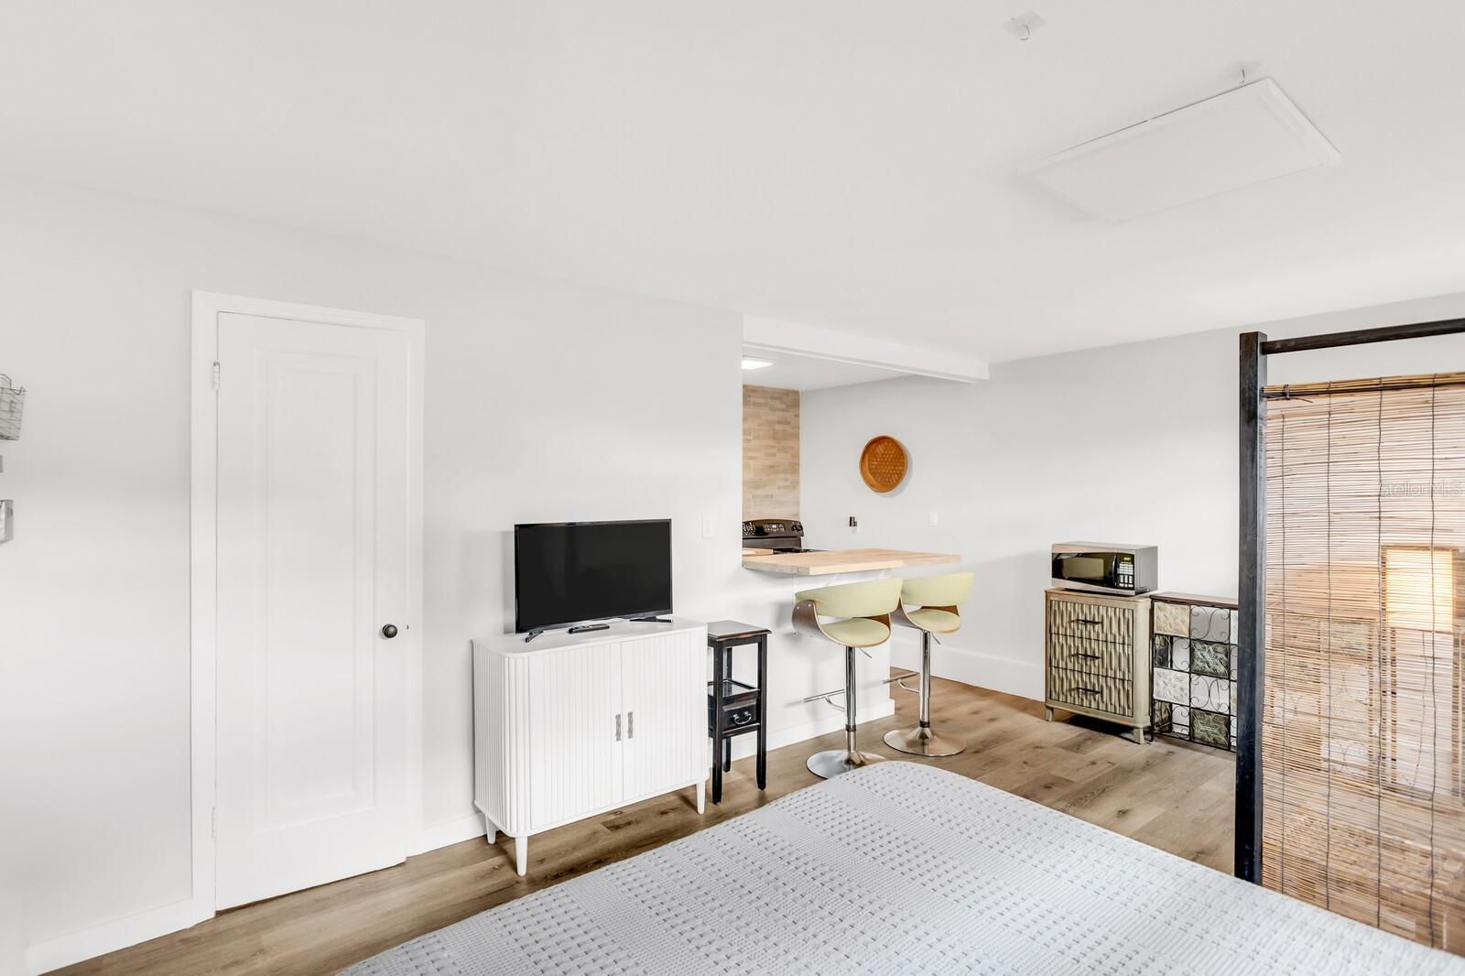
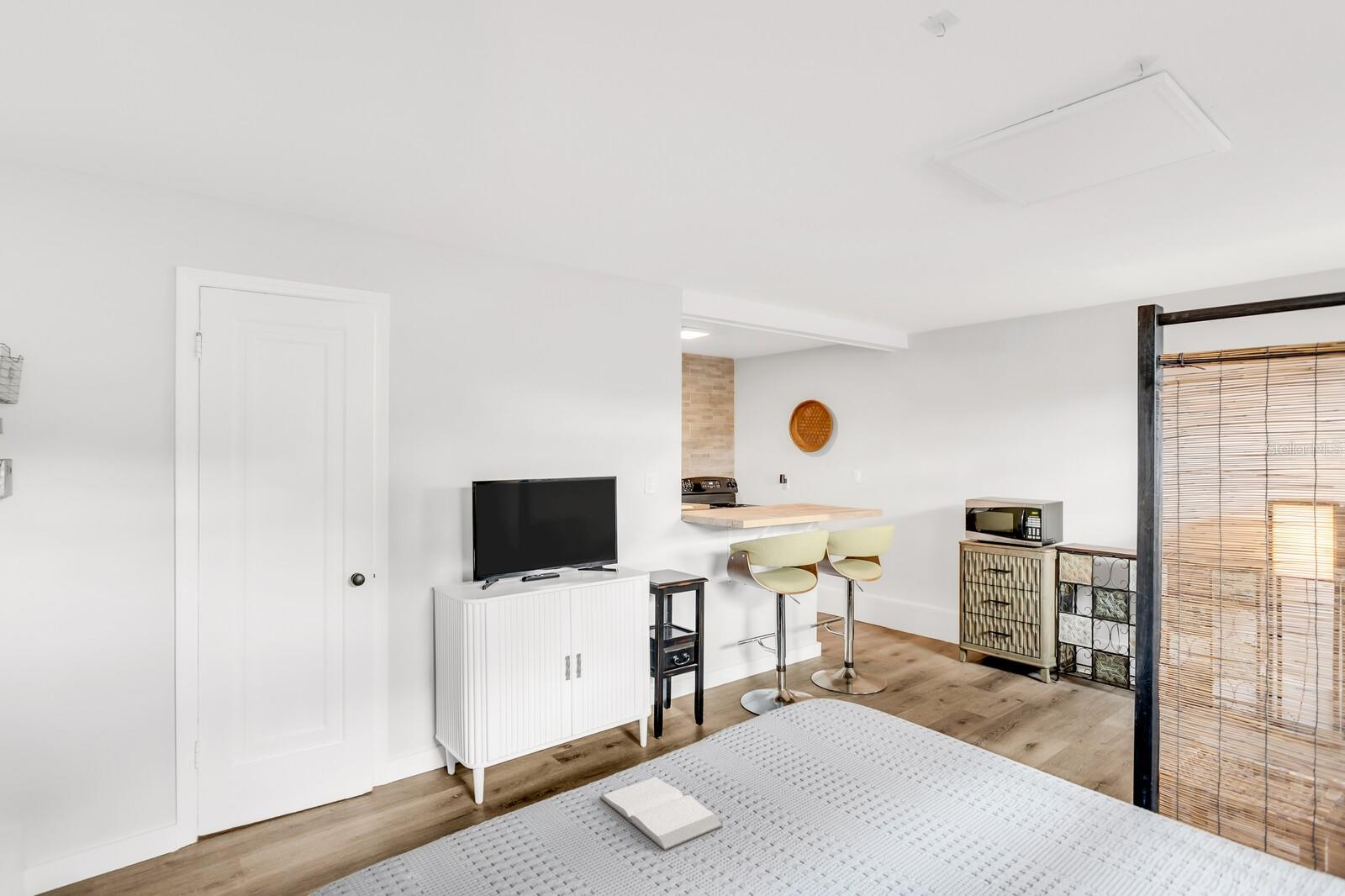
+ book [599,776,724,851]
